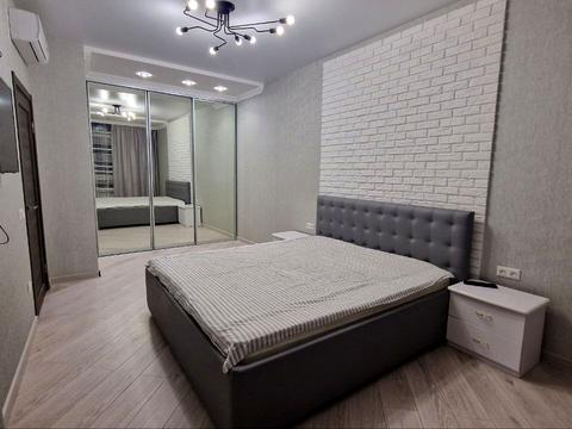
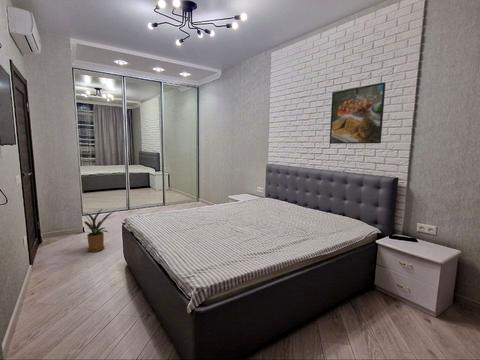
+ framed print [329,82,387,145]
+ house plant [73,208,114,253]
